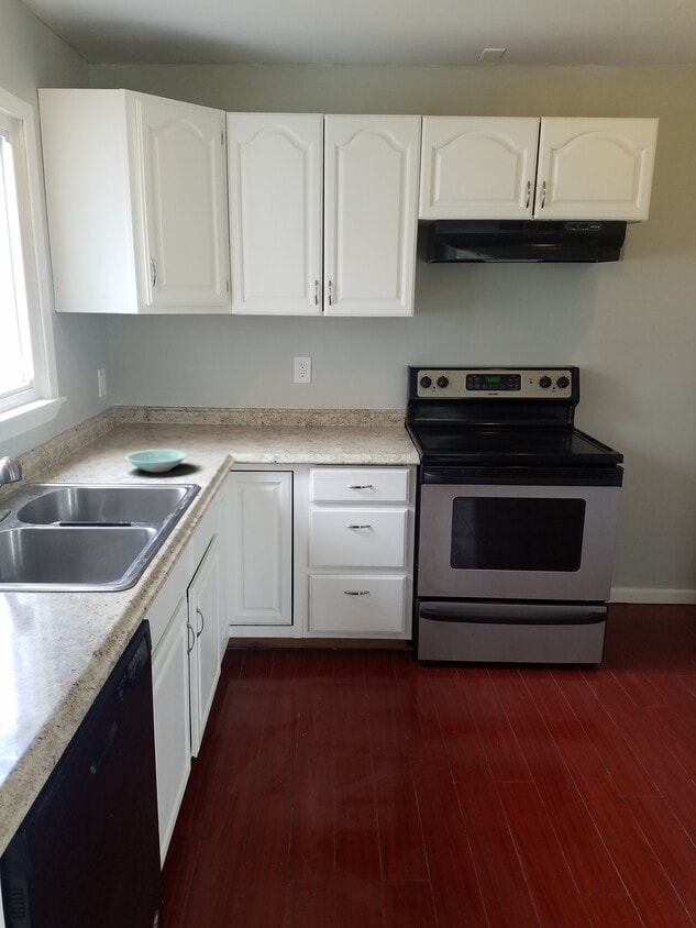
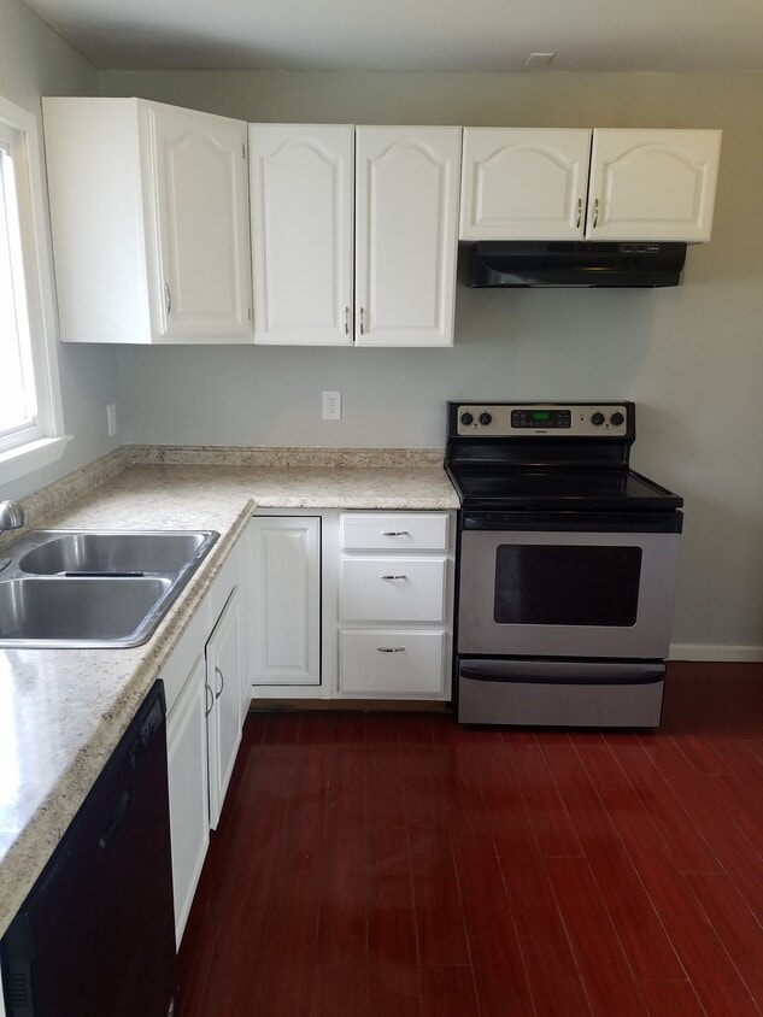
- bowl [124,449,189,473]
